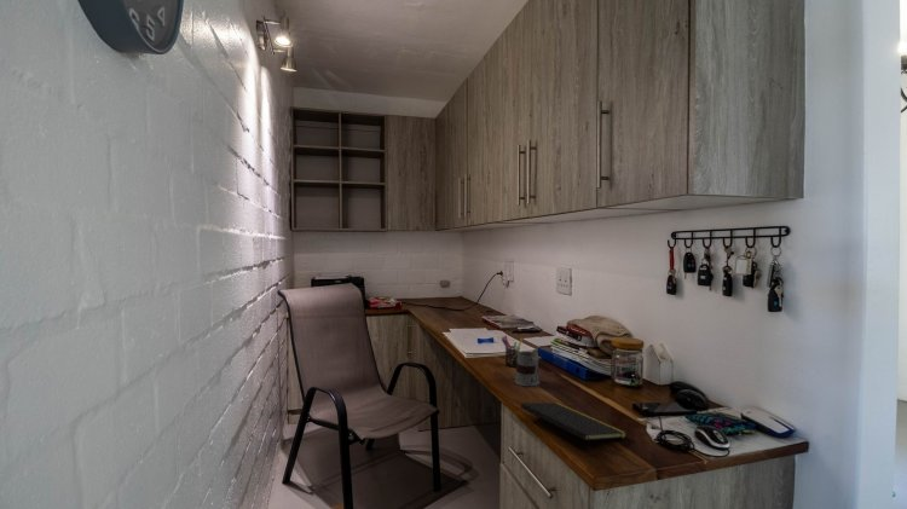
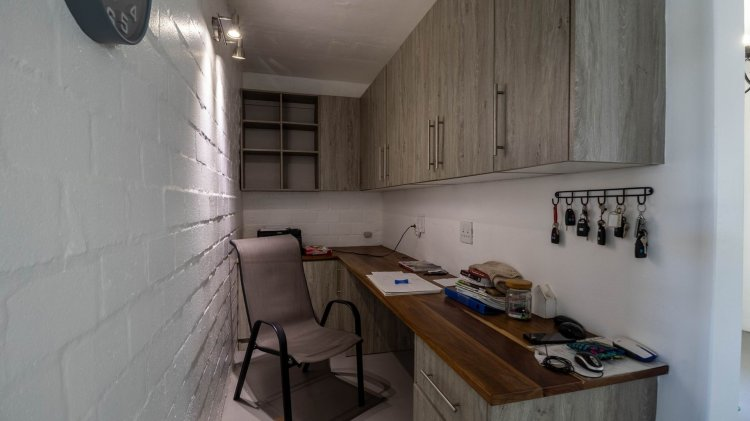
- pen holder [501,334,524,368]
- mug [514,351,541,387]
- notepad [520,401,629,456]
